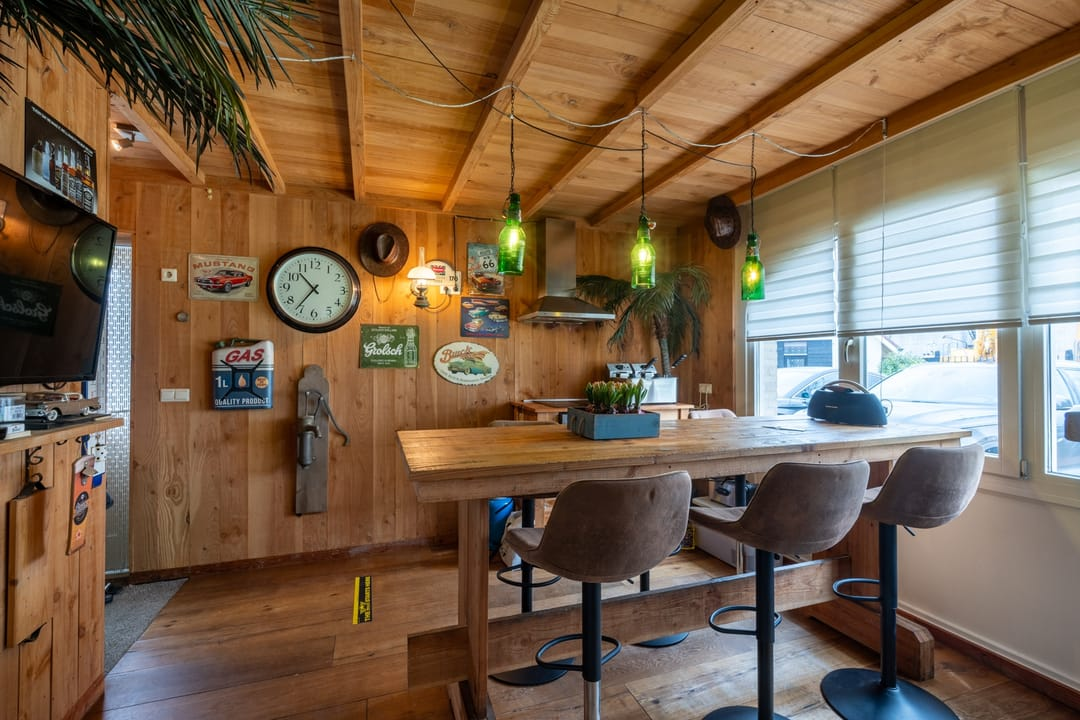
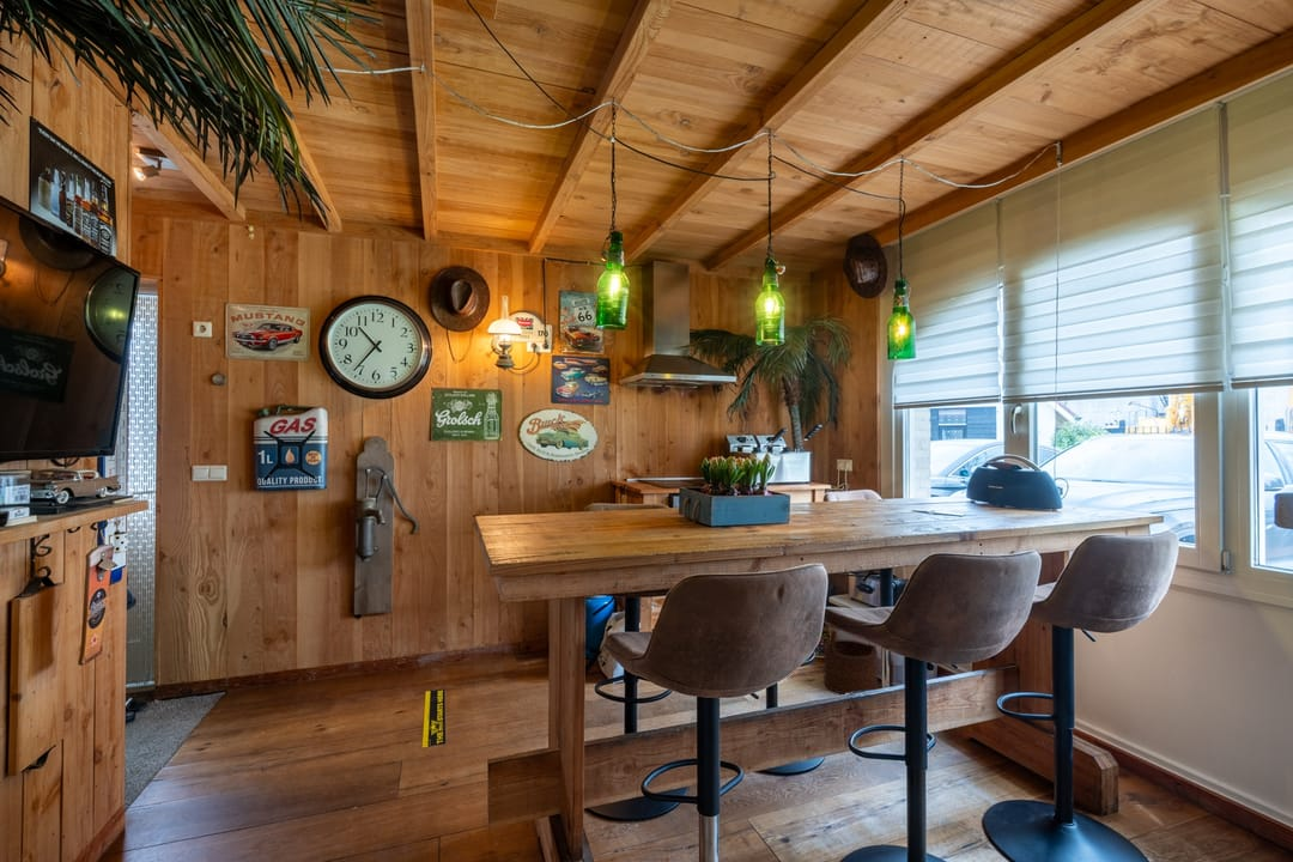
+ wooden bucket [822,630,879,696]
